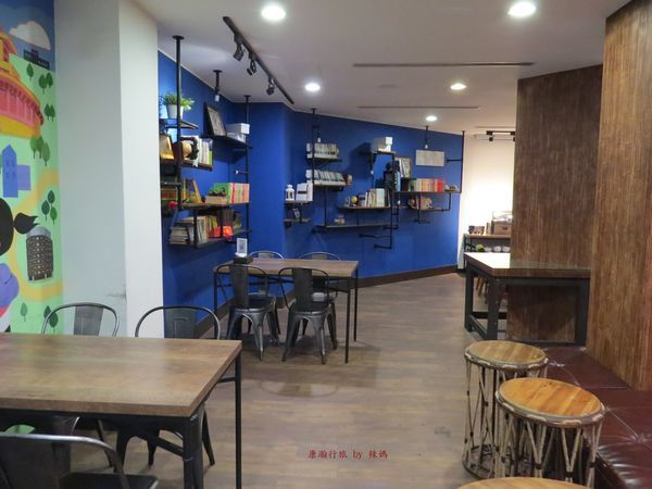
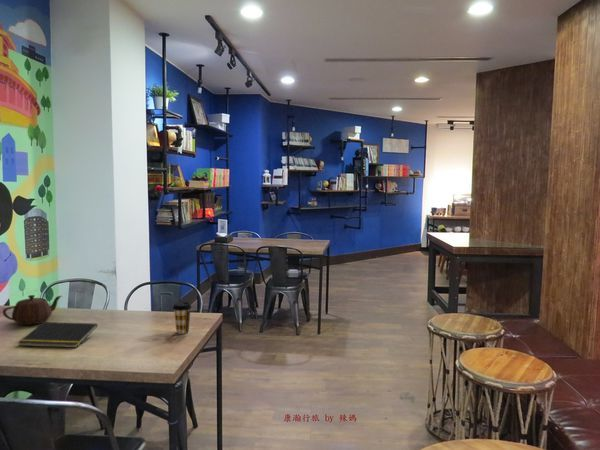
+ coffee cup [172,301,193,335]
+ notepad [17,321,98,349]
+ teapot [2,294,62,326]
